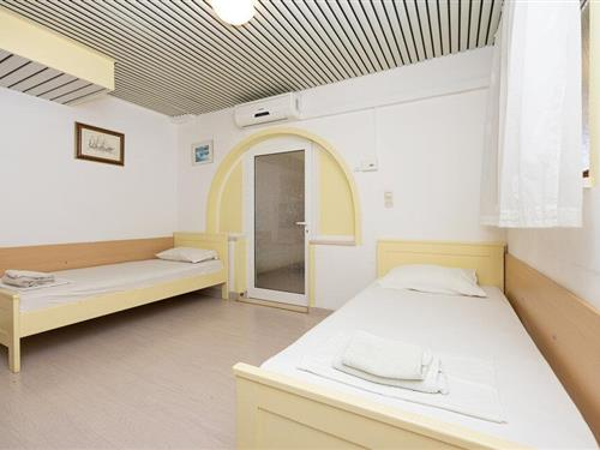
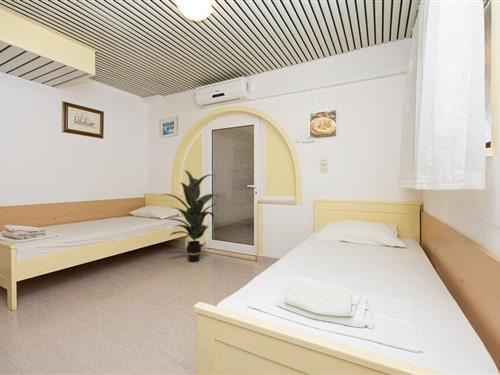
+ indoor plant [162,169,221,263]
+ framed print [308,109,338,140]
